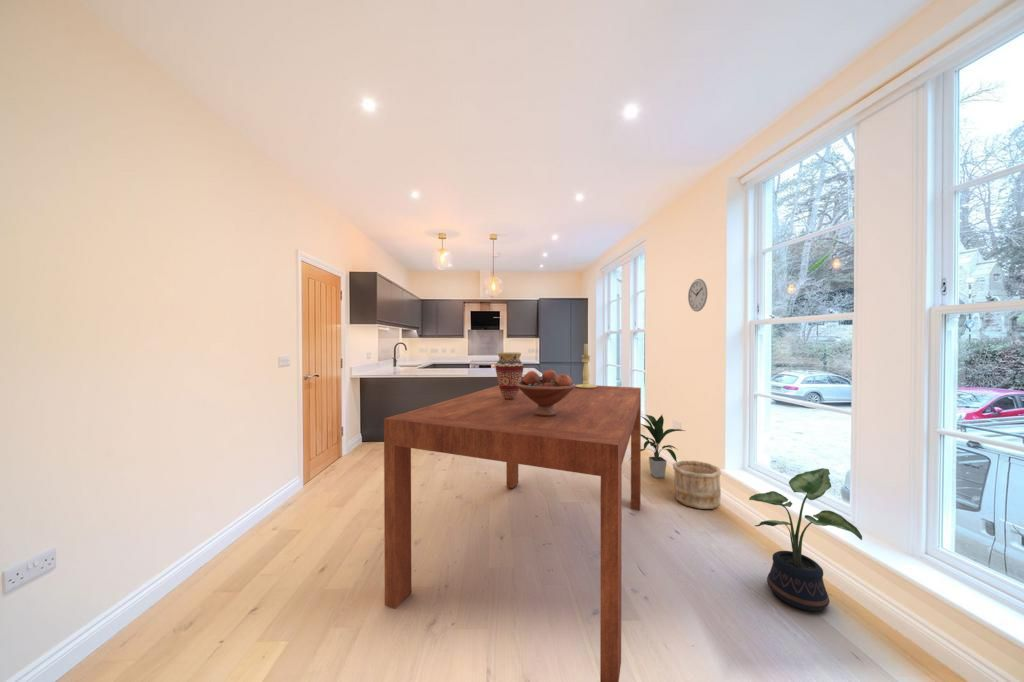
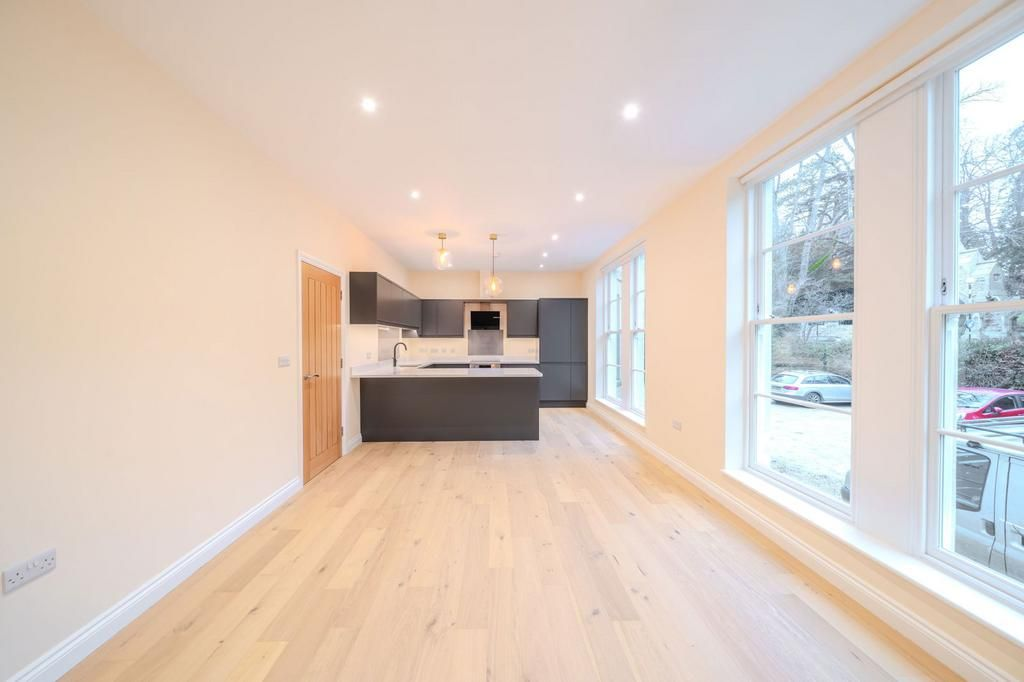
- vase [495,351,524,399]
- dining table [383,383,642,682]
- candle holder [575,343,597,389]
- wall clock [687,278,708,313]
- fruit bowl [517,369,575,416]
- wooden bucket [672,460,722,510]
- potted plant [748,467,863,612]
- indoor plant [628,414,686,479]
